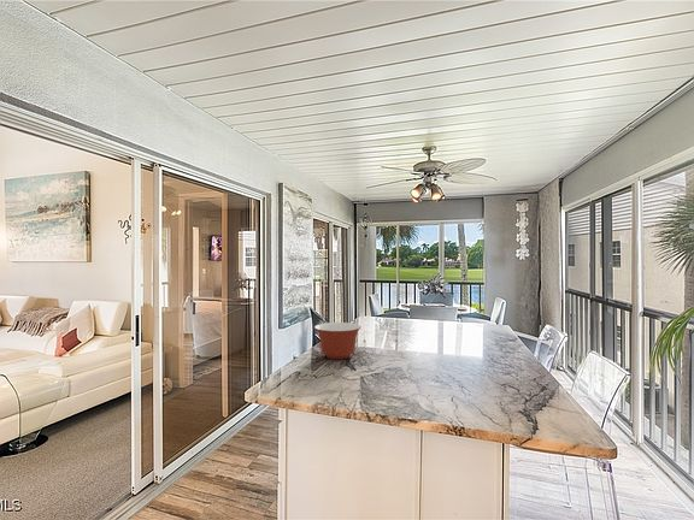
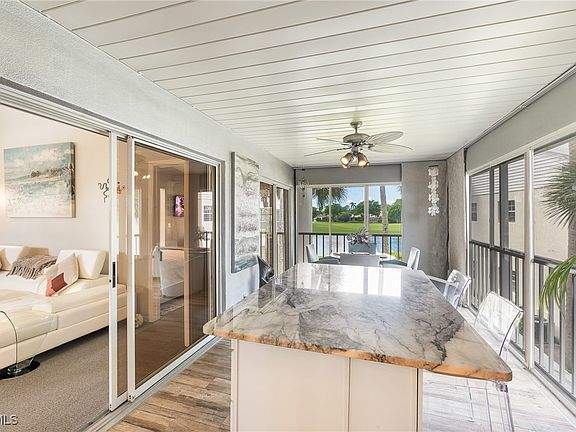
- mixing bowl [313,321,361,360]
